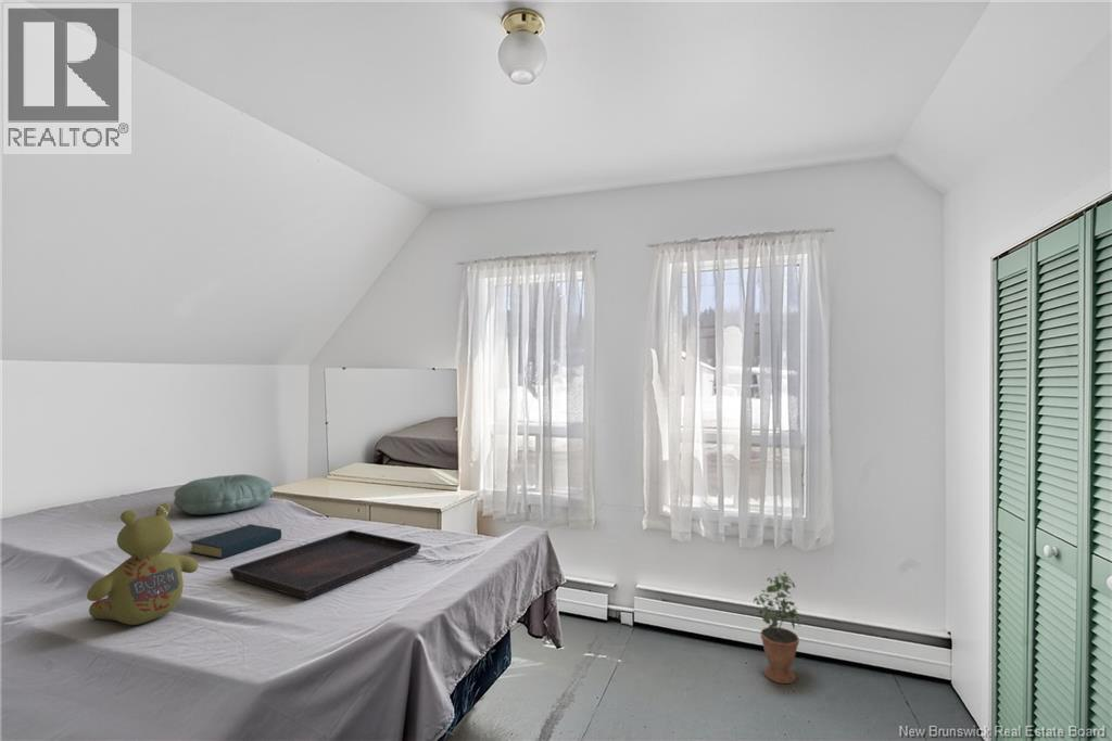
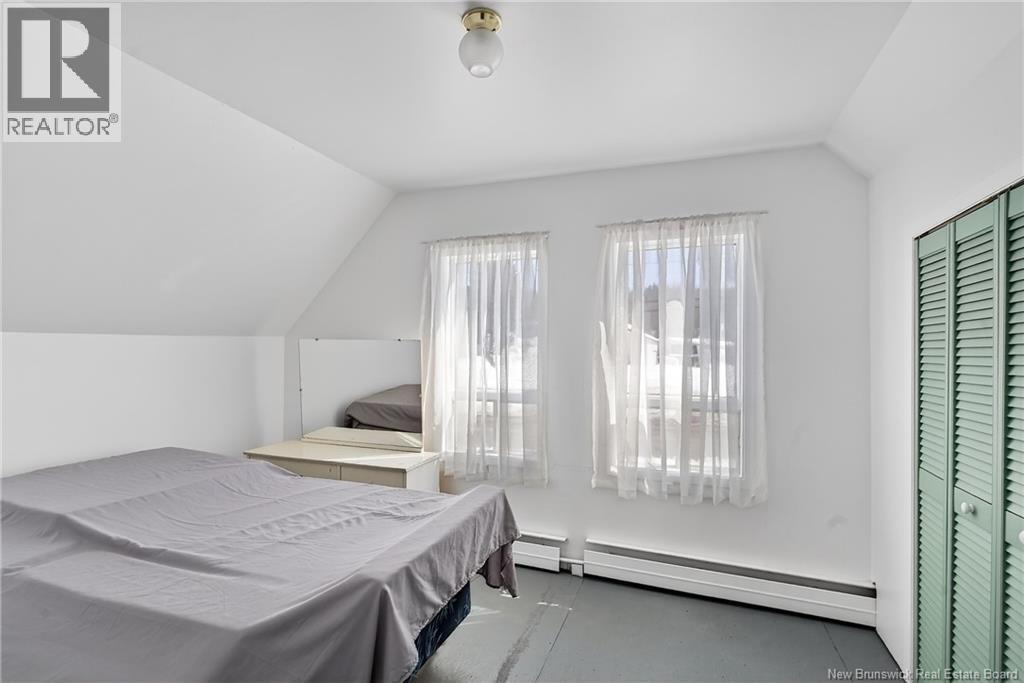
- stuffed bear [86,502,199,626]
- hardback book [189,524,282,560]
- potted plant [751,567,801,685]
- pillow [173,473,275,516]
- serving tray [229,529,421,601]
